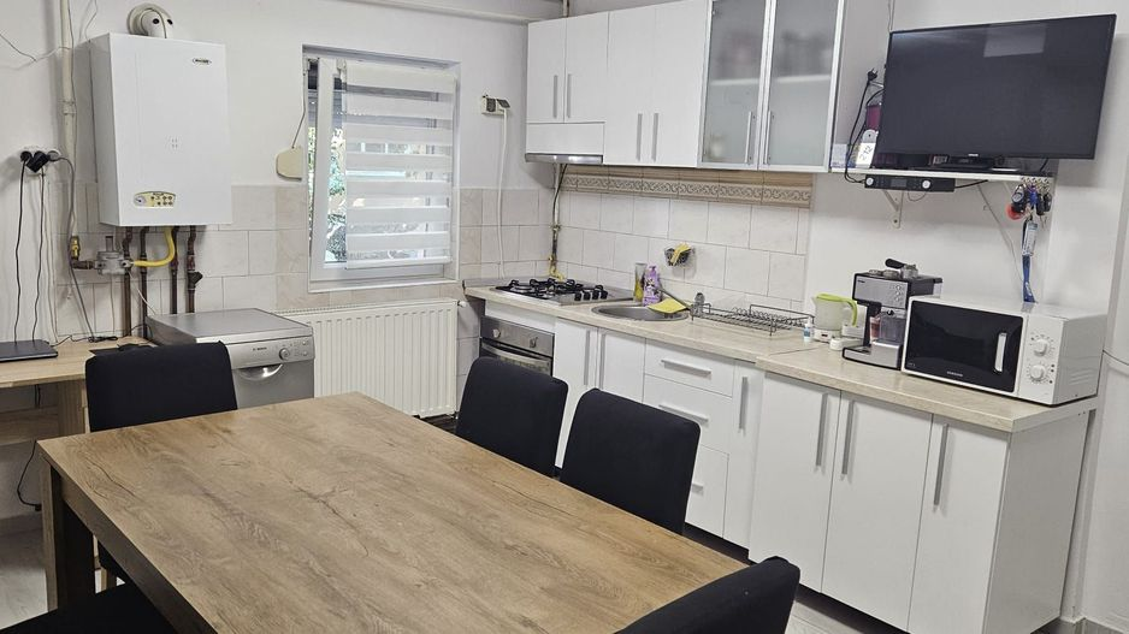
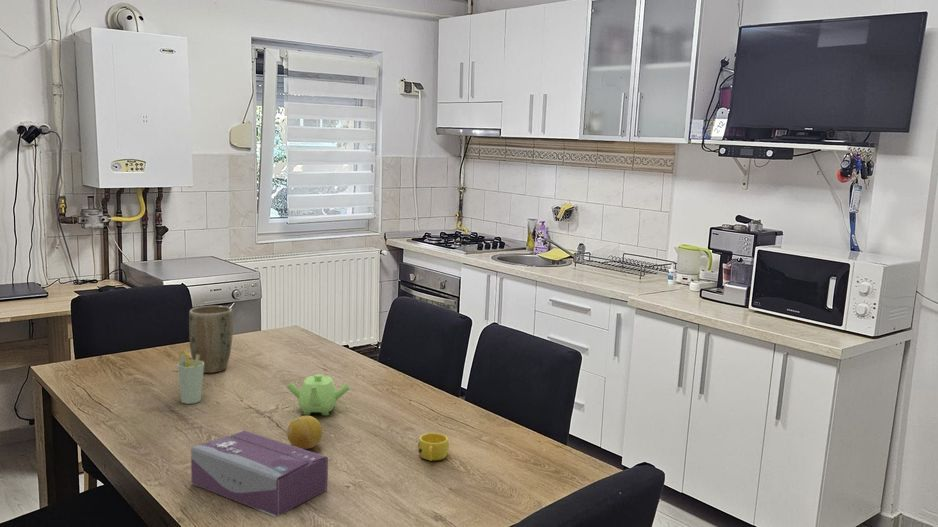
+ cup [176,350,204,405]
+ fruit [286,415,323,450]
+ tissue box [190,429,329,518]
+ cup [417,432,450,462]
+ plant pot [188,305,234,374]
+ teapot [285,373,351,416]
